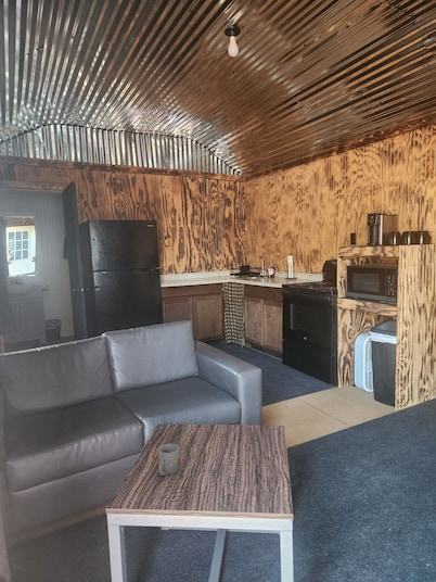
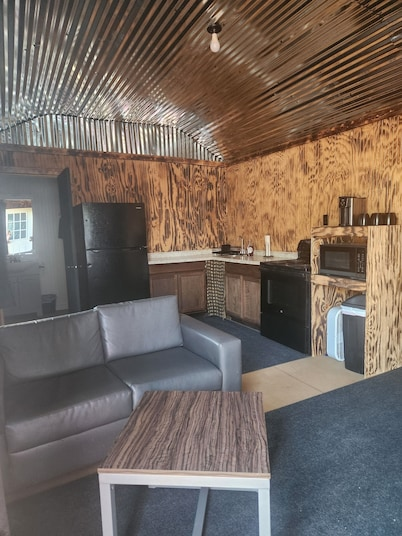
- mug [157,442,181,477]
